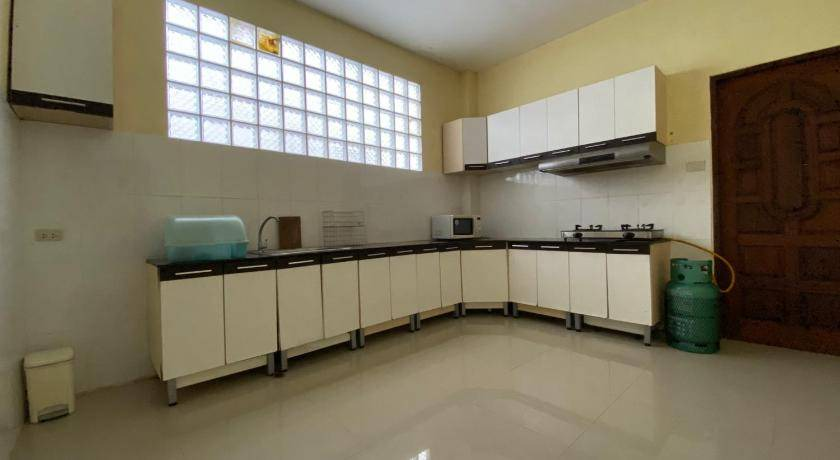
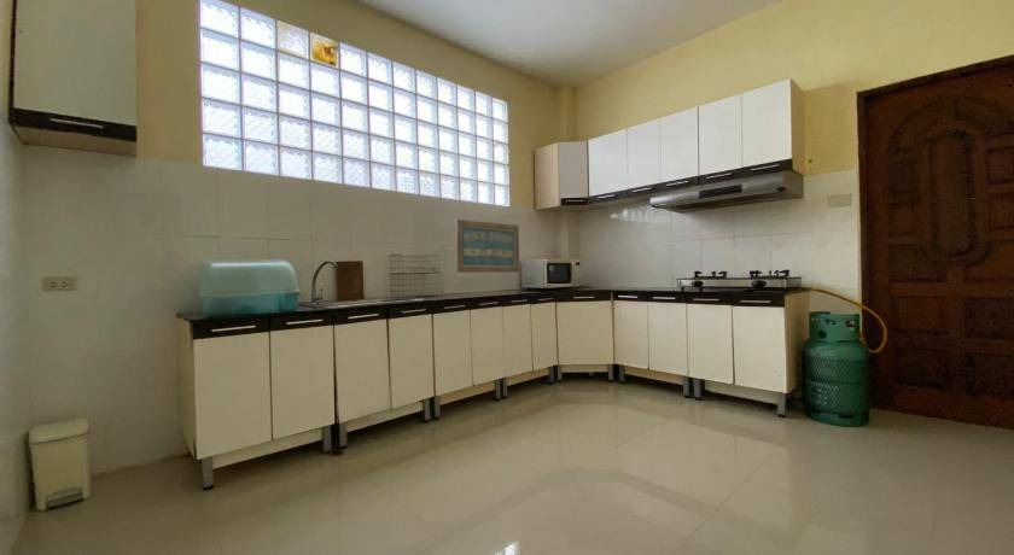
+ wall art [454,218,520,274]
